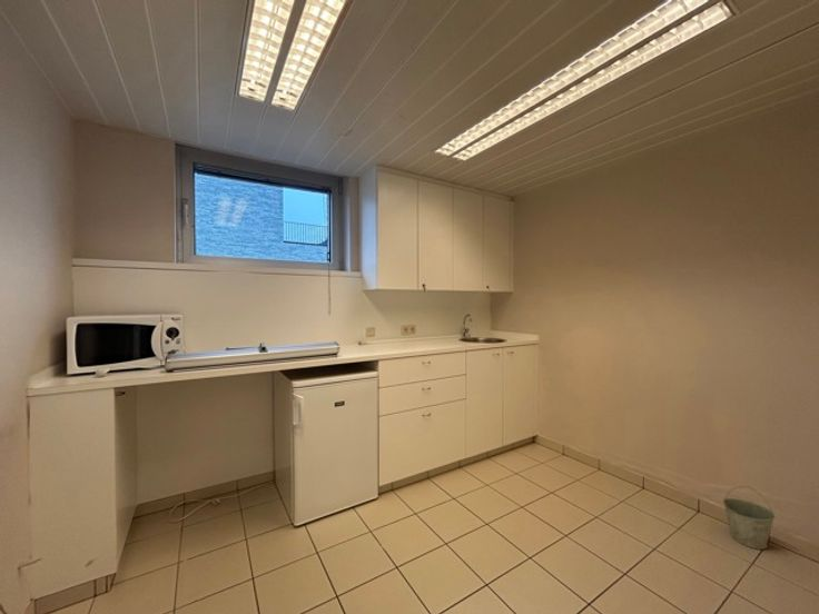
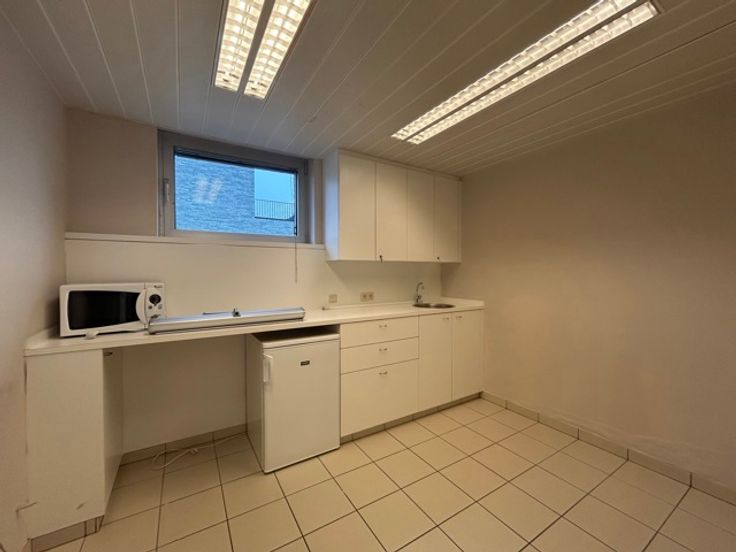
- bucket [722,485,777,551]
